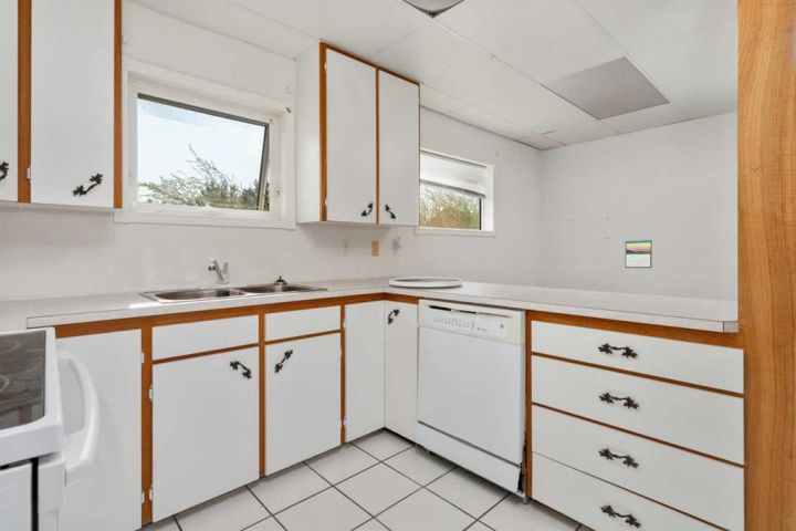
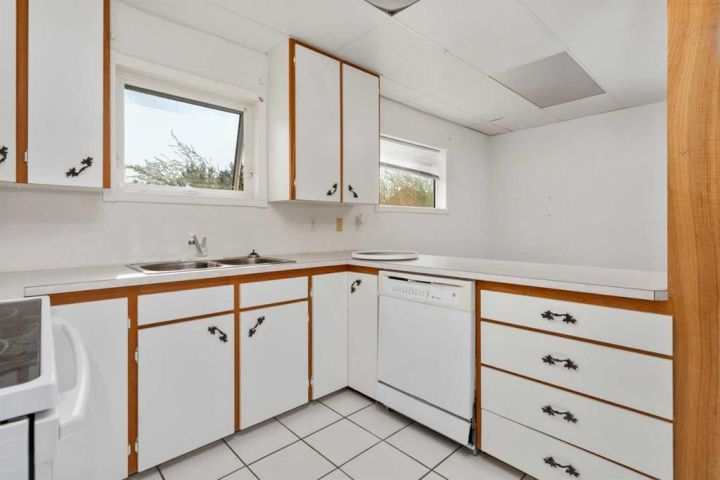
- calendar [625,238,653,269]
